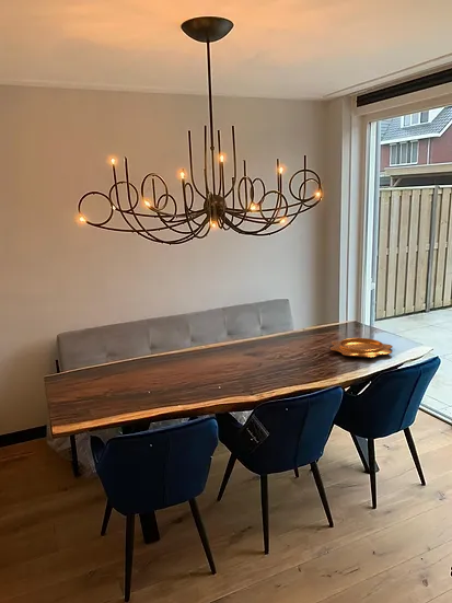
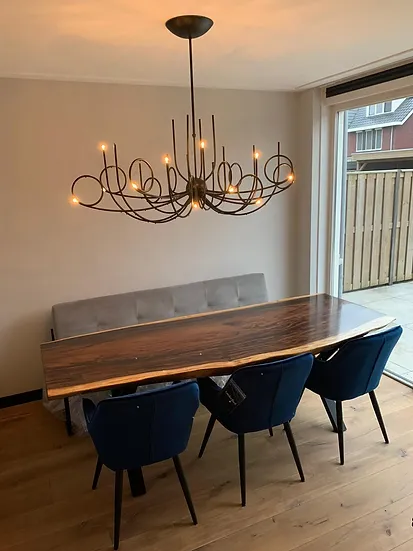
- decorative bowl [329,337,394,359]
